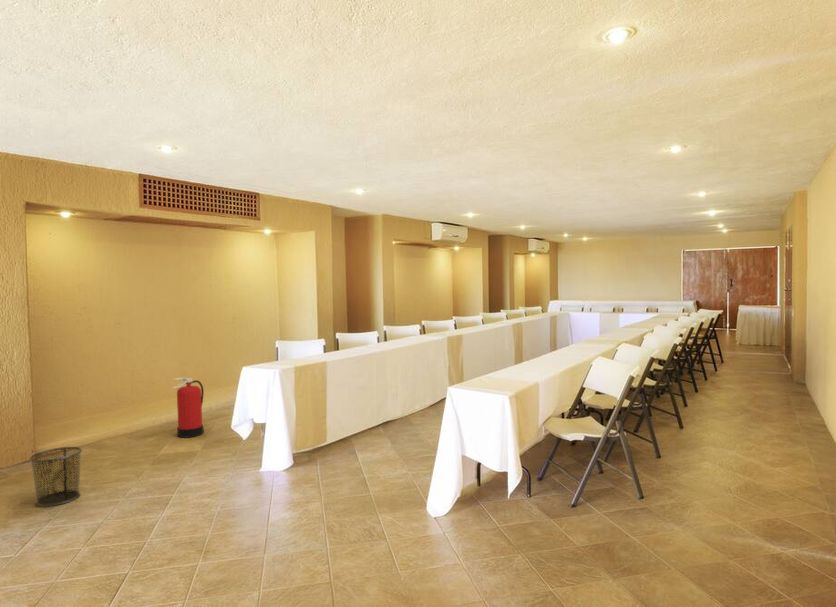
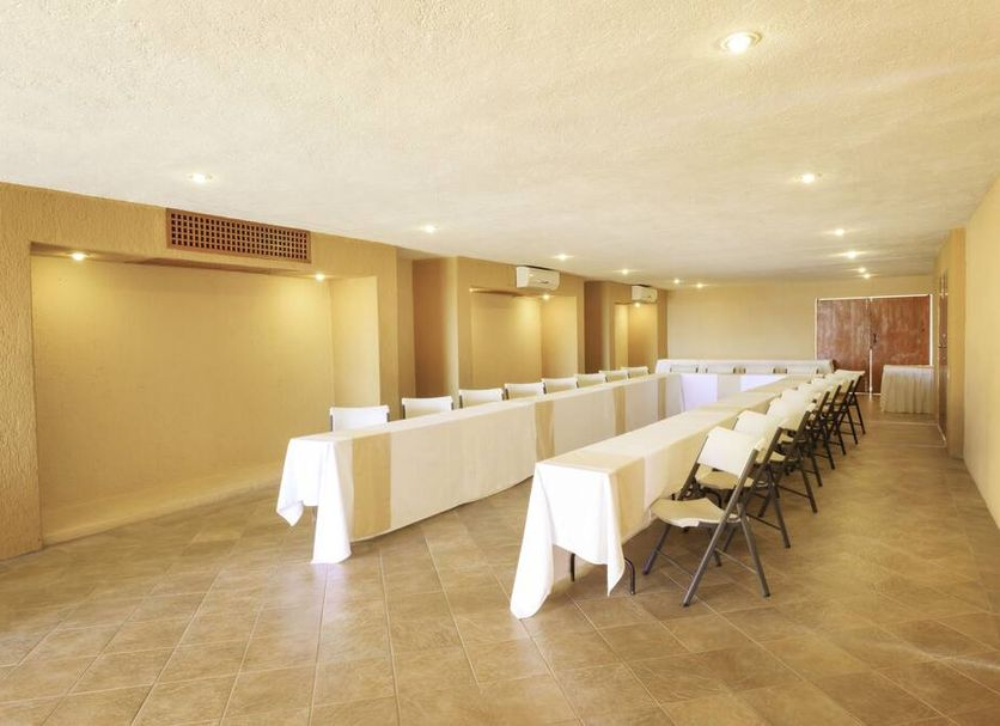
- fire extinguisher [172,377,205,439]
- waste bin [28,446,83,508]
